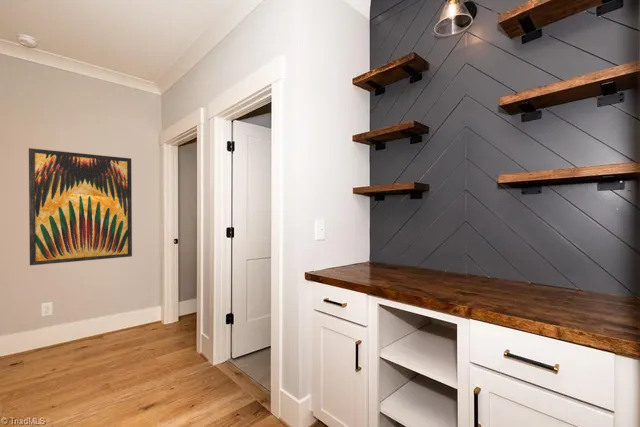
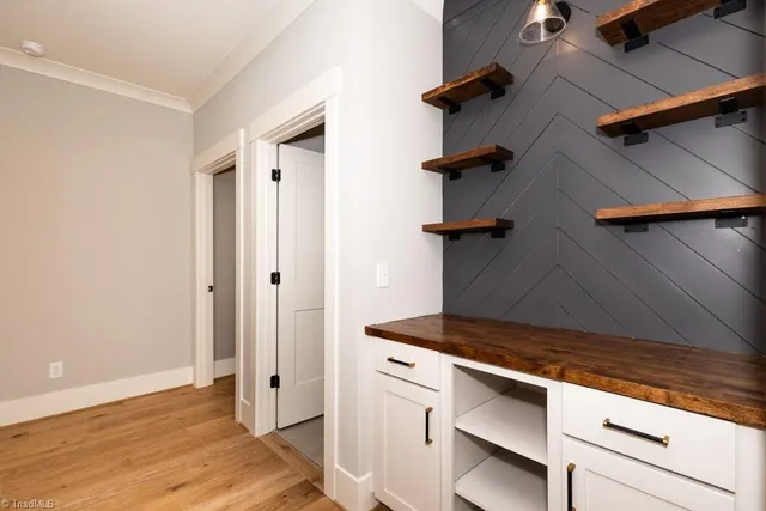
- wall art [28,147,133,266]
